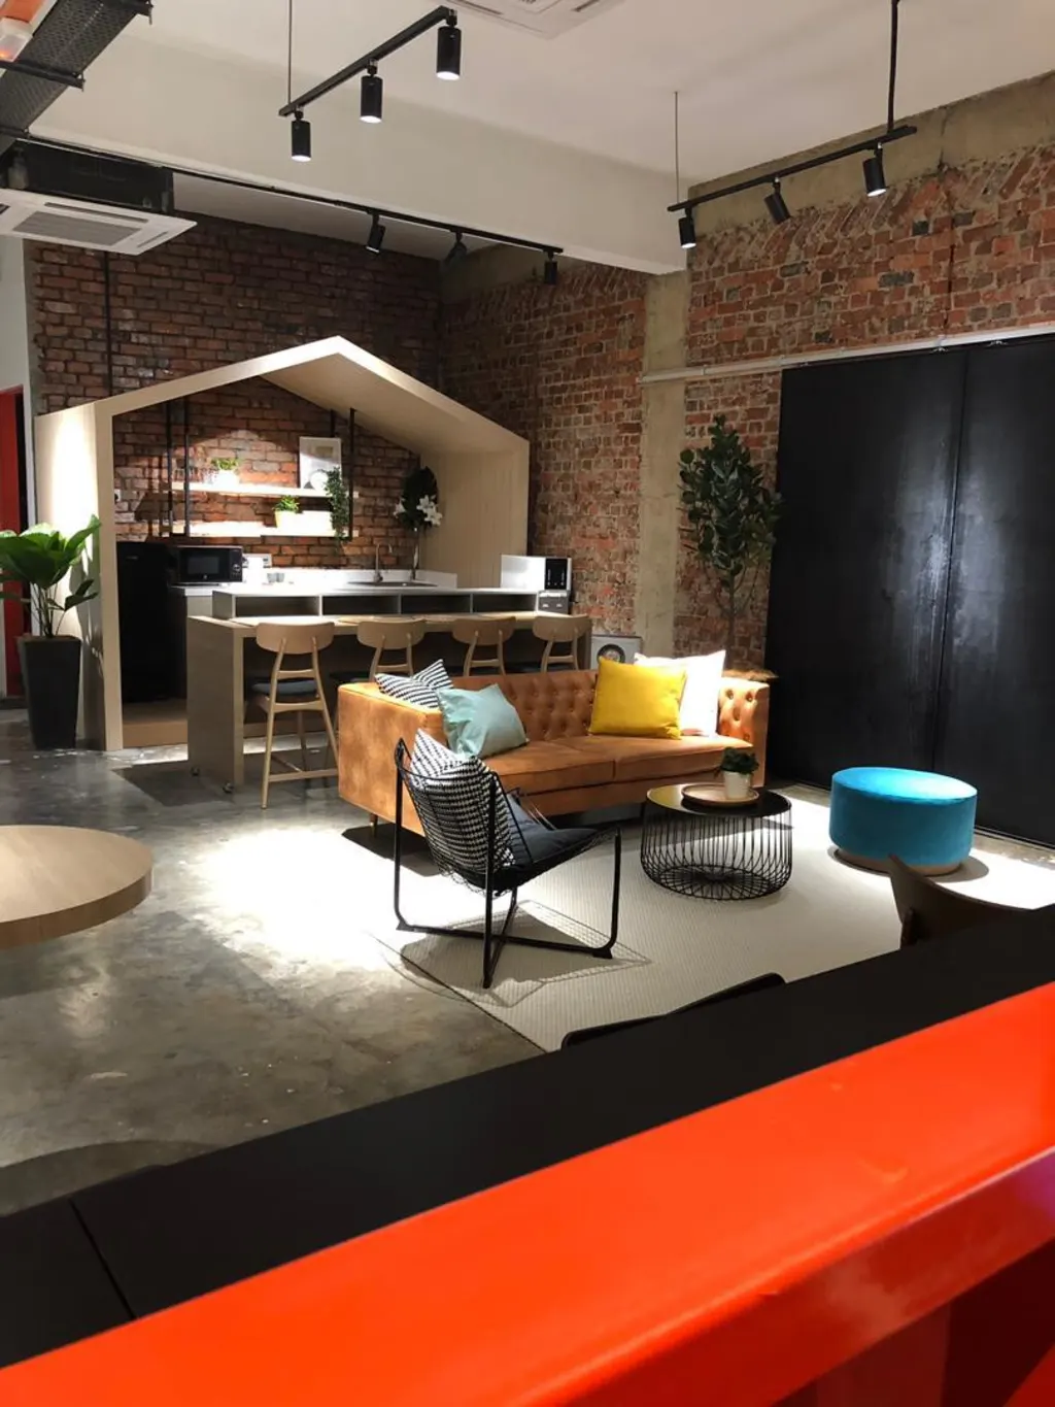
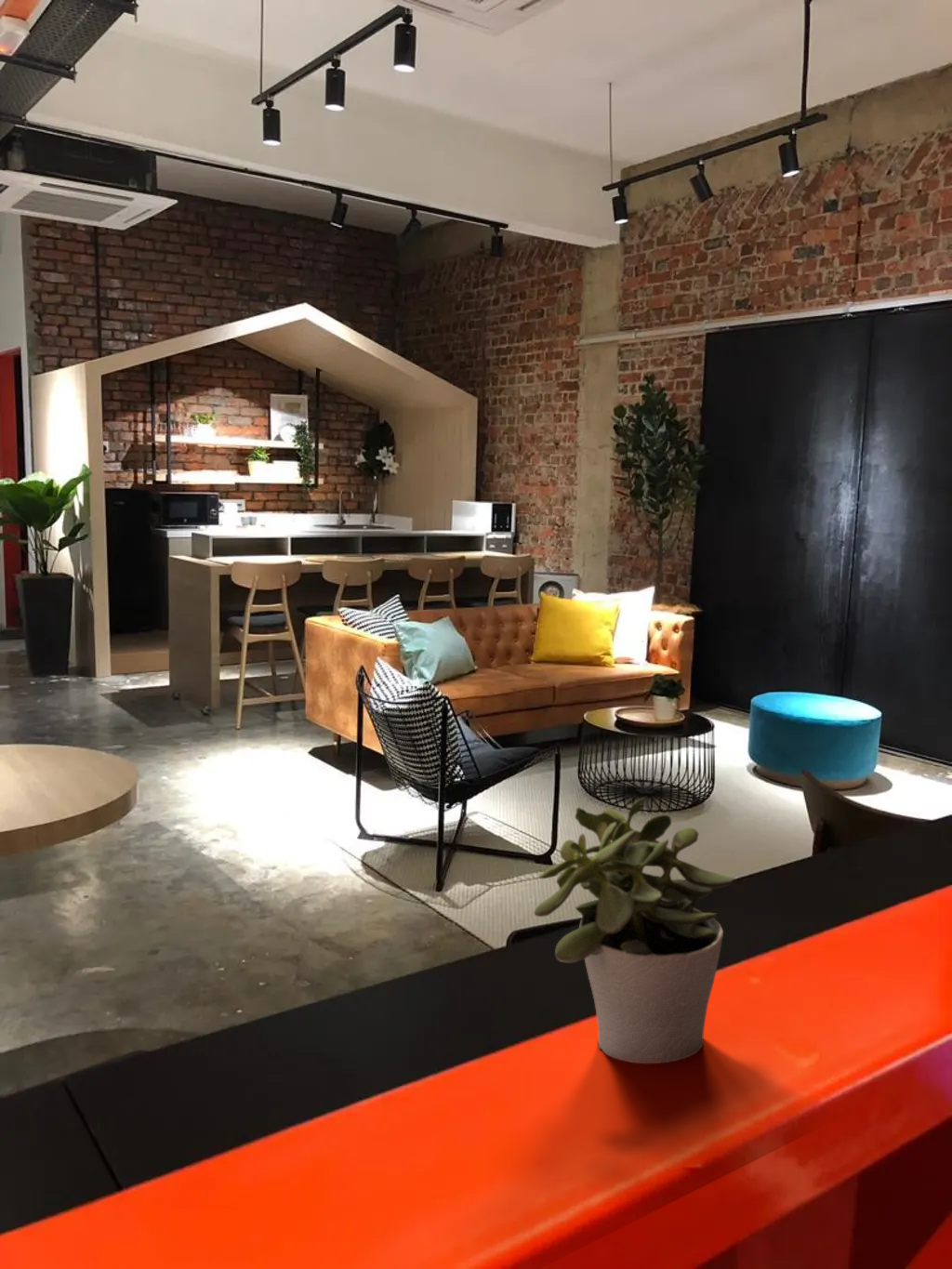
+ potted plant [534,796,734,1064]
